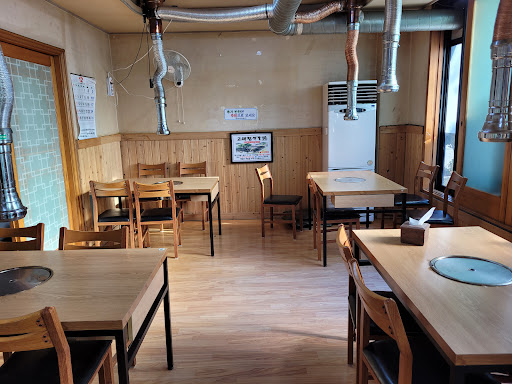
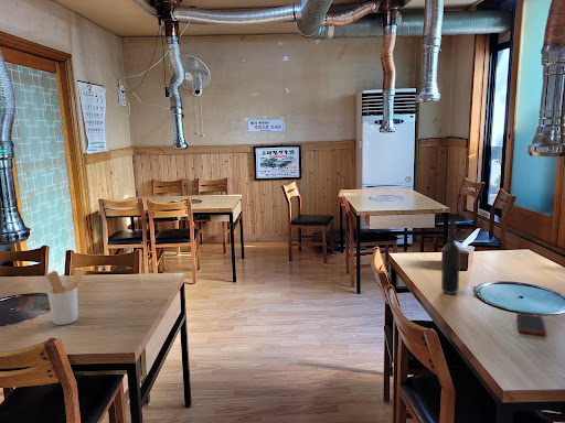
+ cell phone [515,312,546,337]
+ bottle [440,218,461,295]
+ utensil holder [46,267,87,326]
